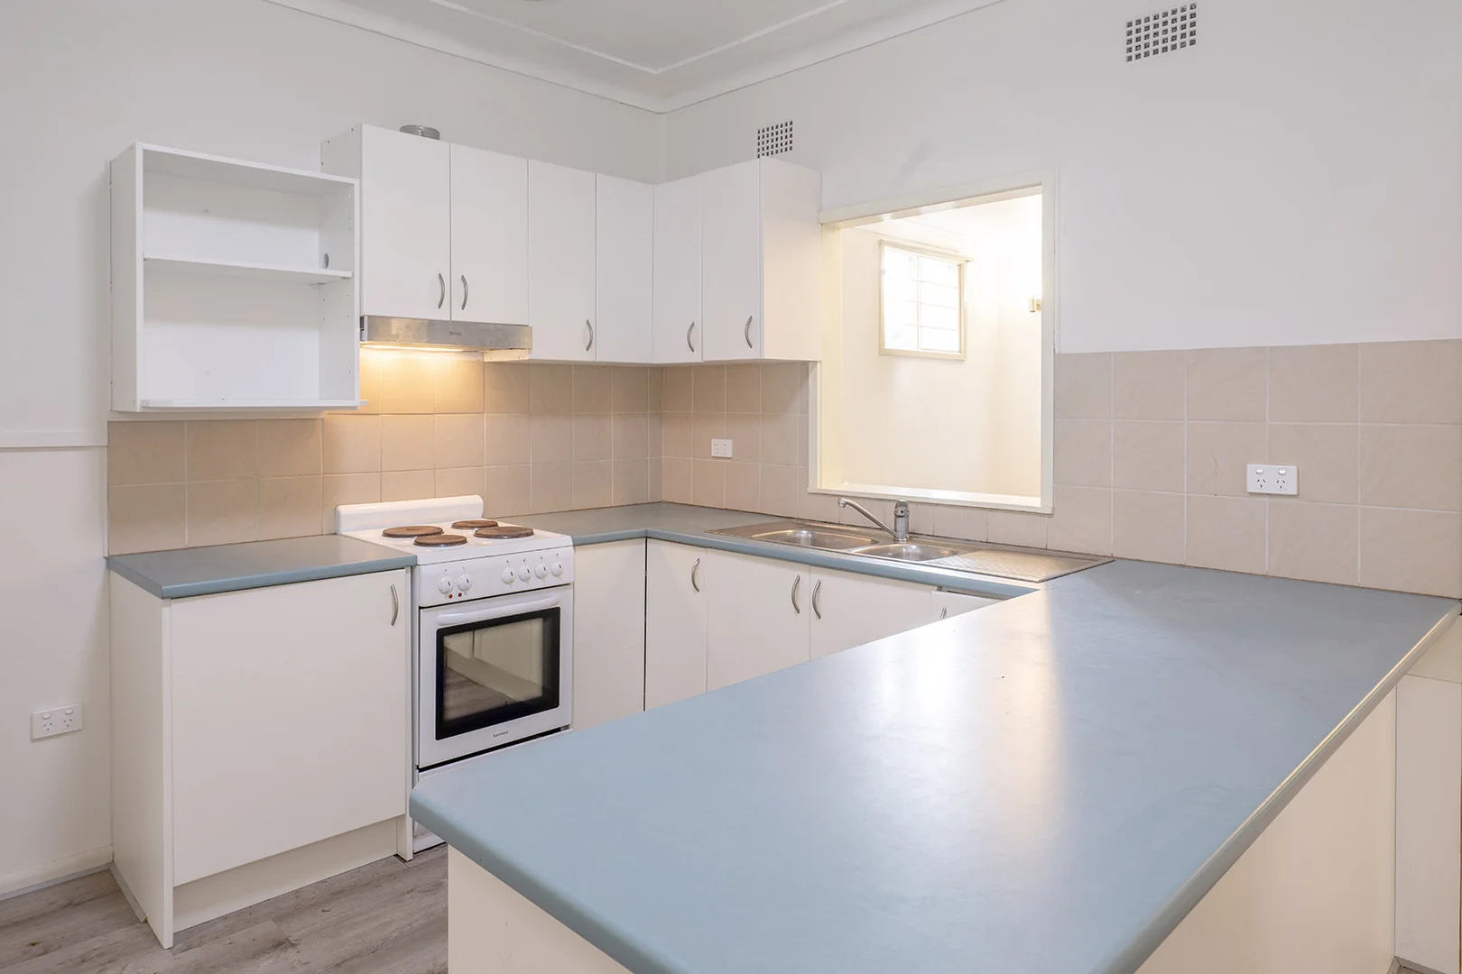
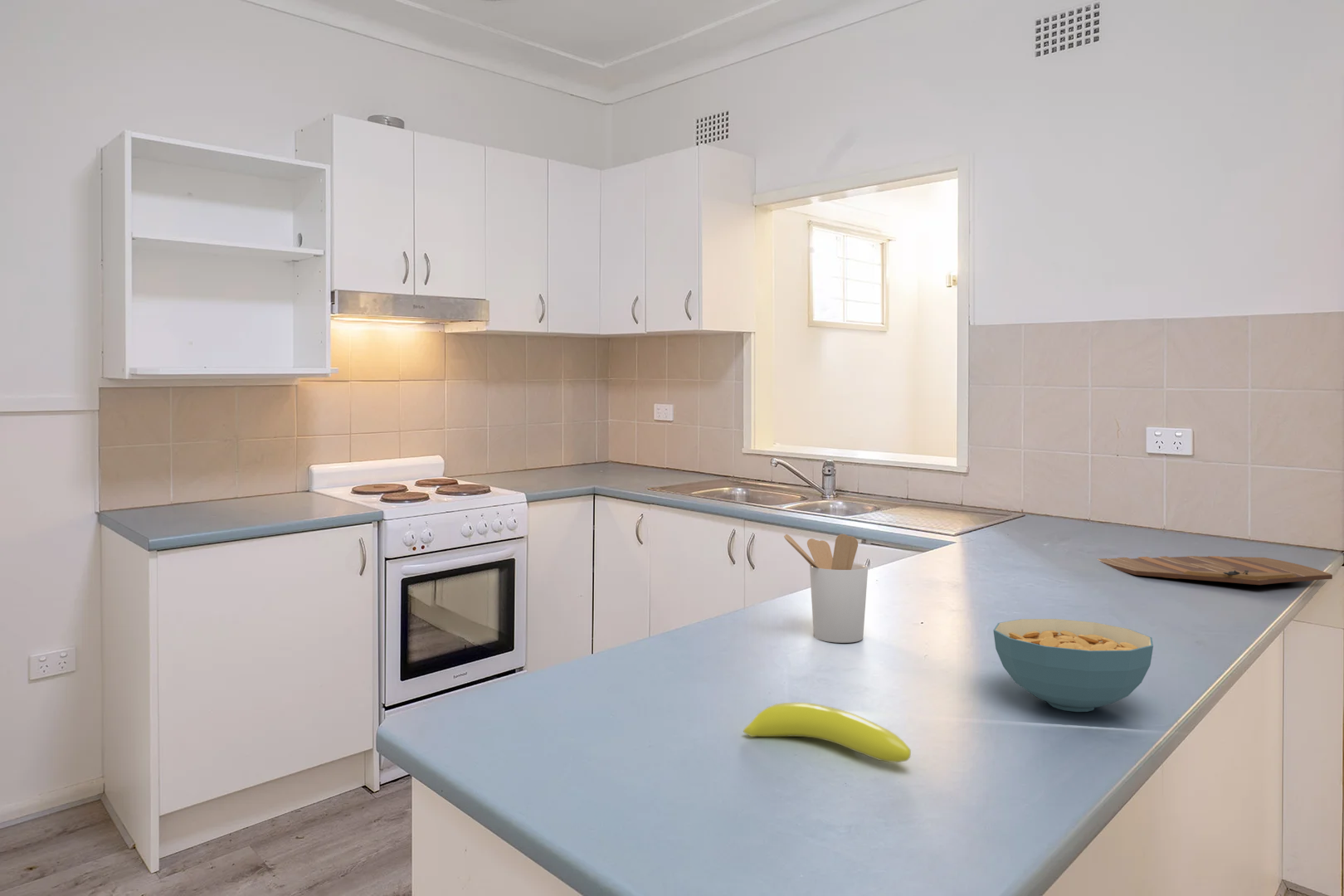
+ cereal bowl [992,618,1154,713]
+ cutting board [1097,555,1333,586]
+ banana [743,702,912,763]
+ utensil holder [783,533,869,644]
